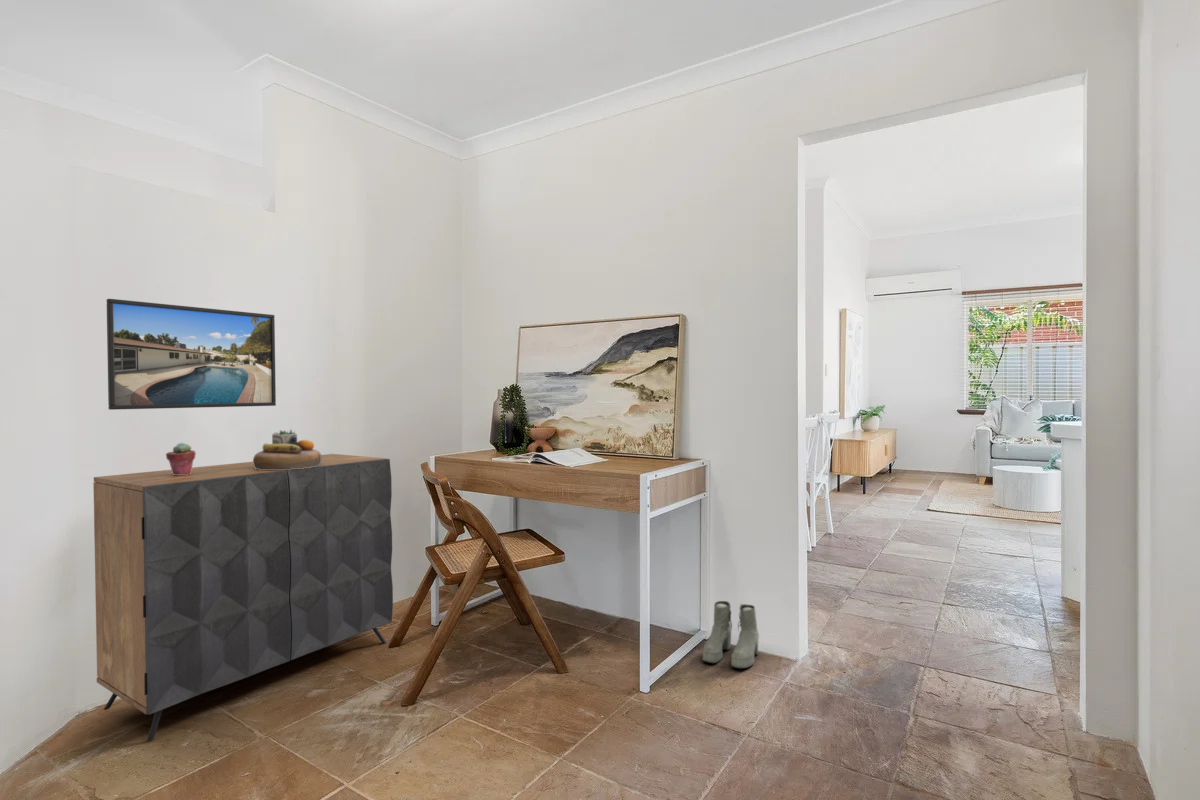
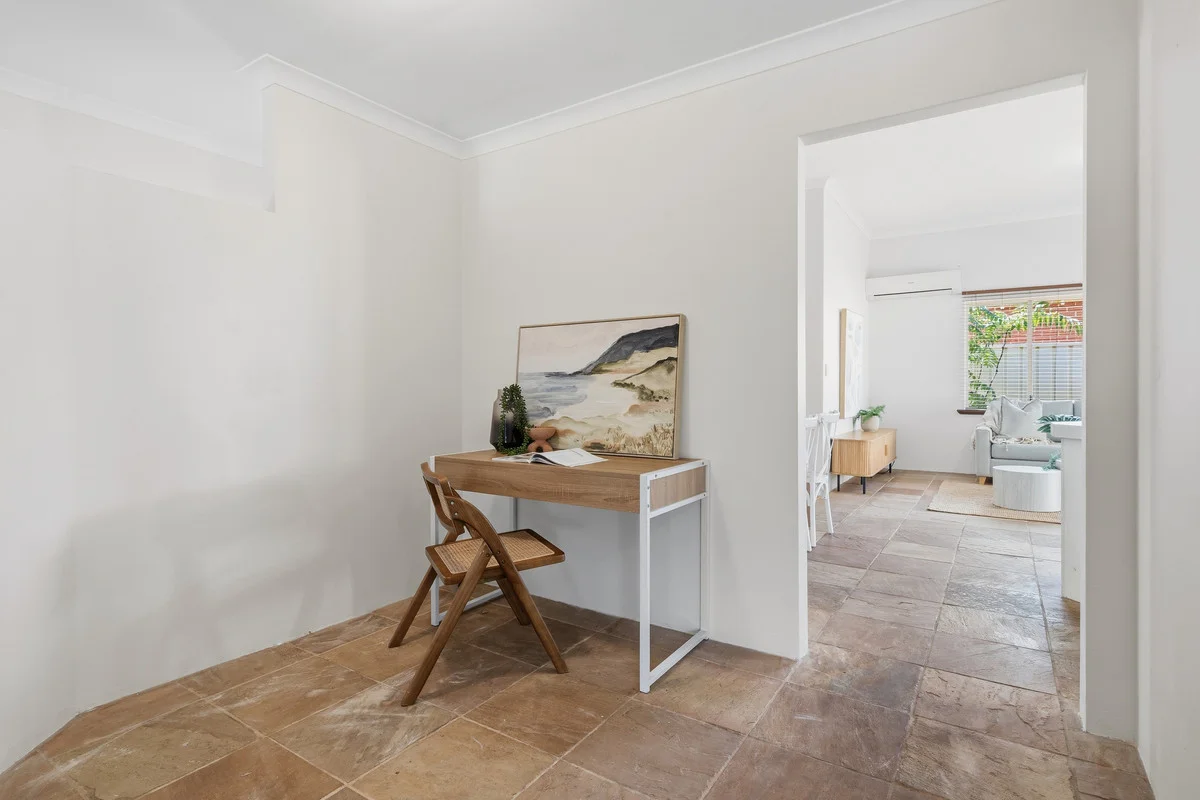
- potted succulent [165,442,197,475]
- decorative bowl [252,429,322,470]
- dresser [92,453,394,742]
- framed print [106,298,277,411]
- boots [702,600,760,670]
